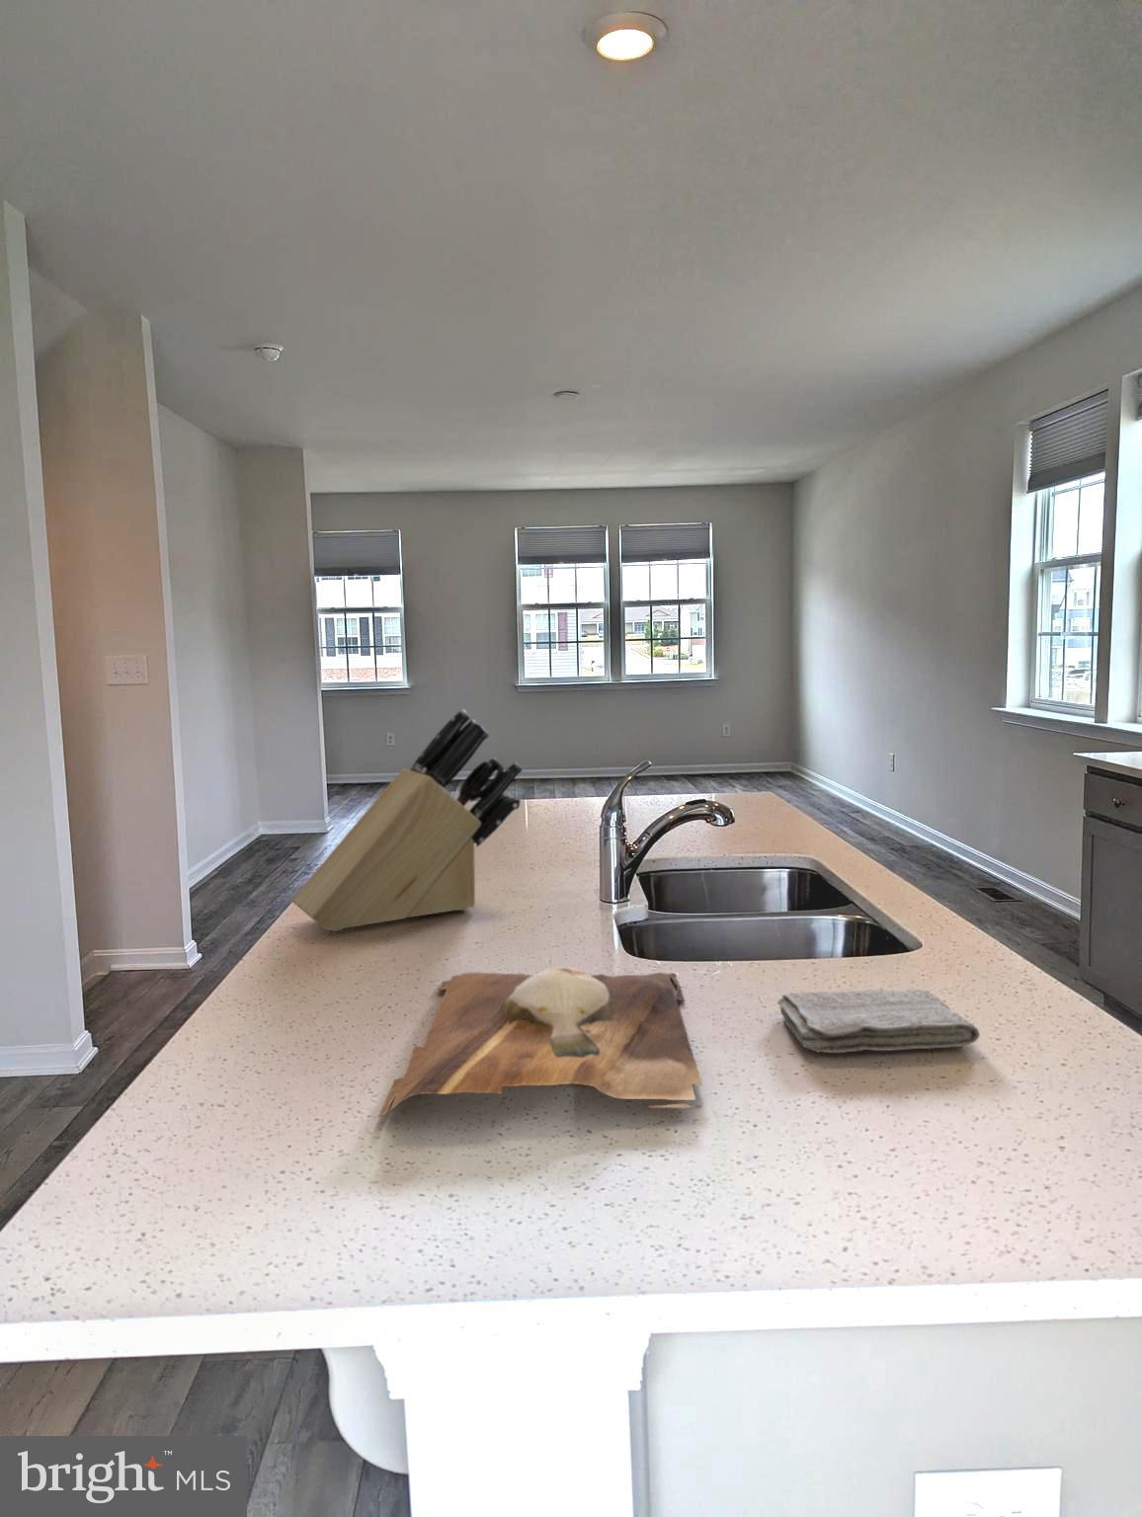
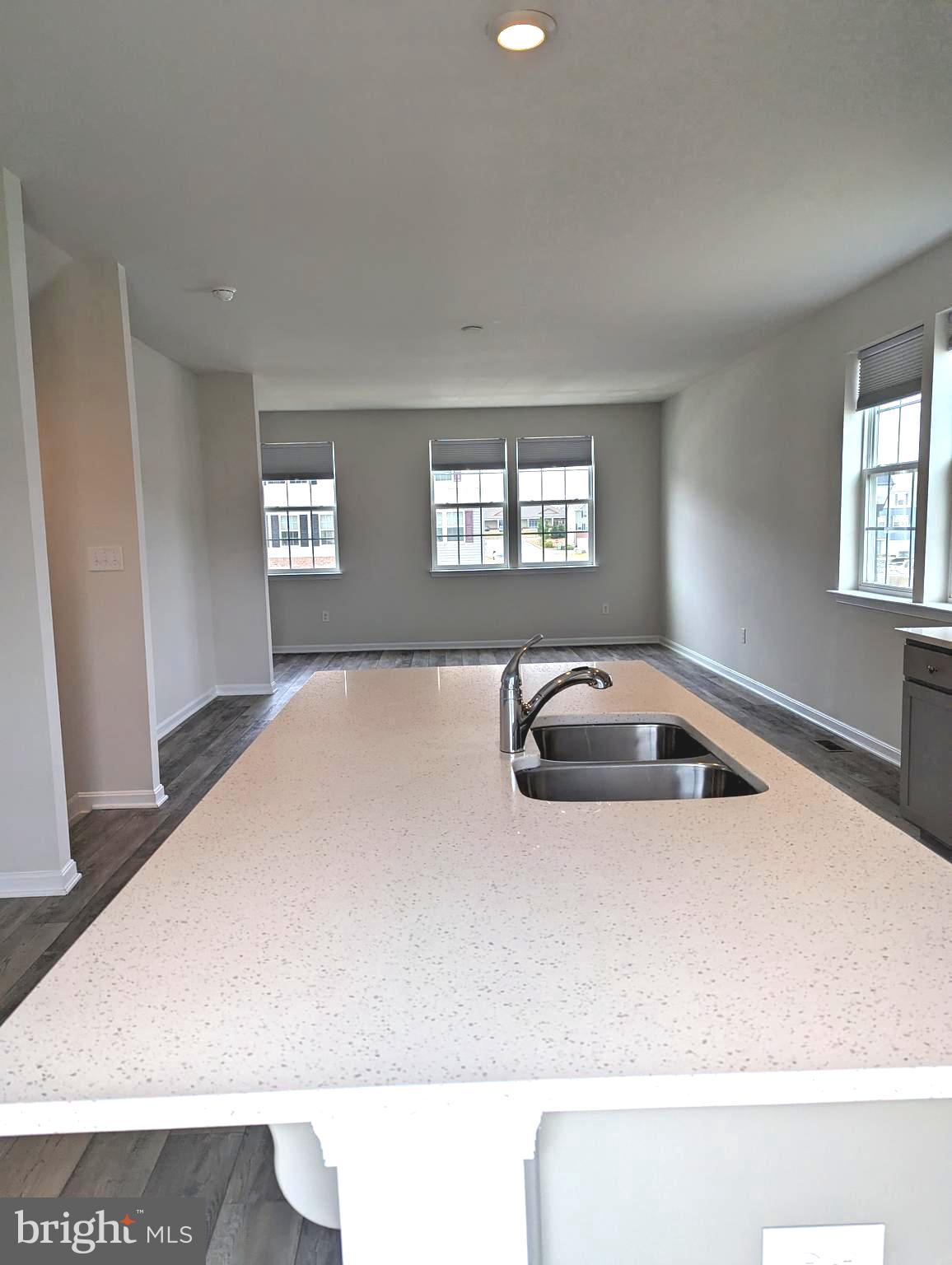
- washcloth [776,988,981,1054]
- knife block [291,708,523,932]
- cutting board [378,965,703,1118]
